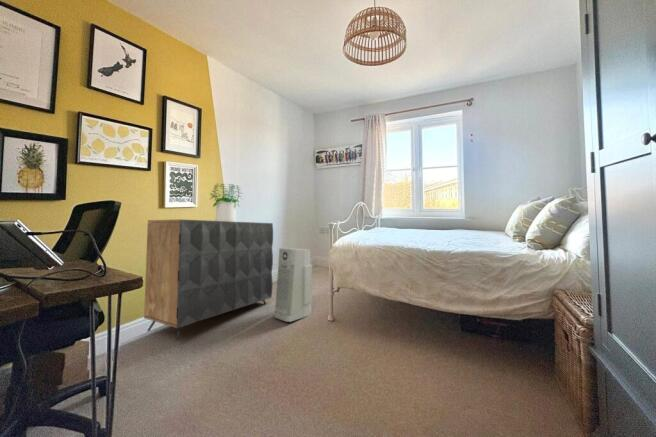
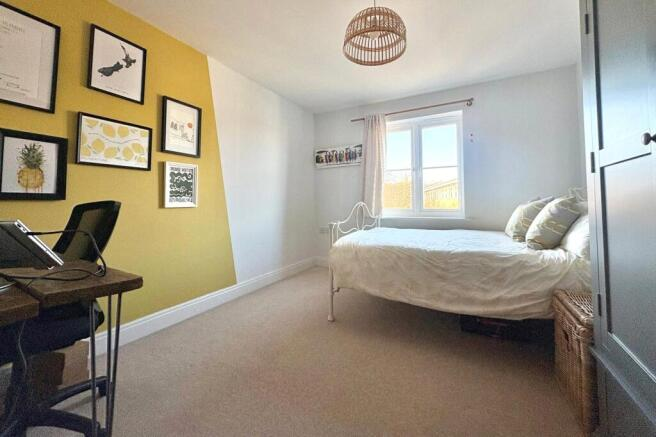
- air purifier [273,248,313,323]
- potted plant [209,182,244,222]
- dresser [143,218,274,342]
